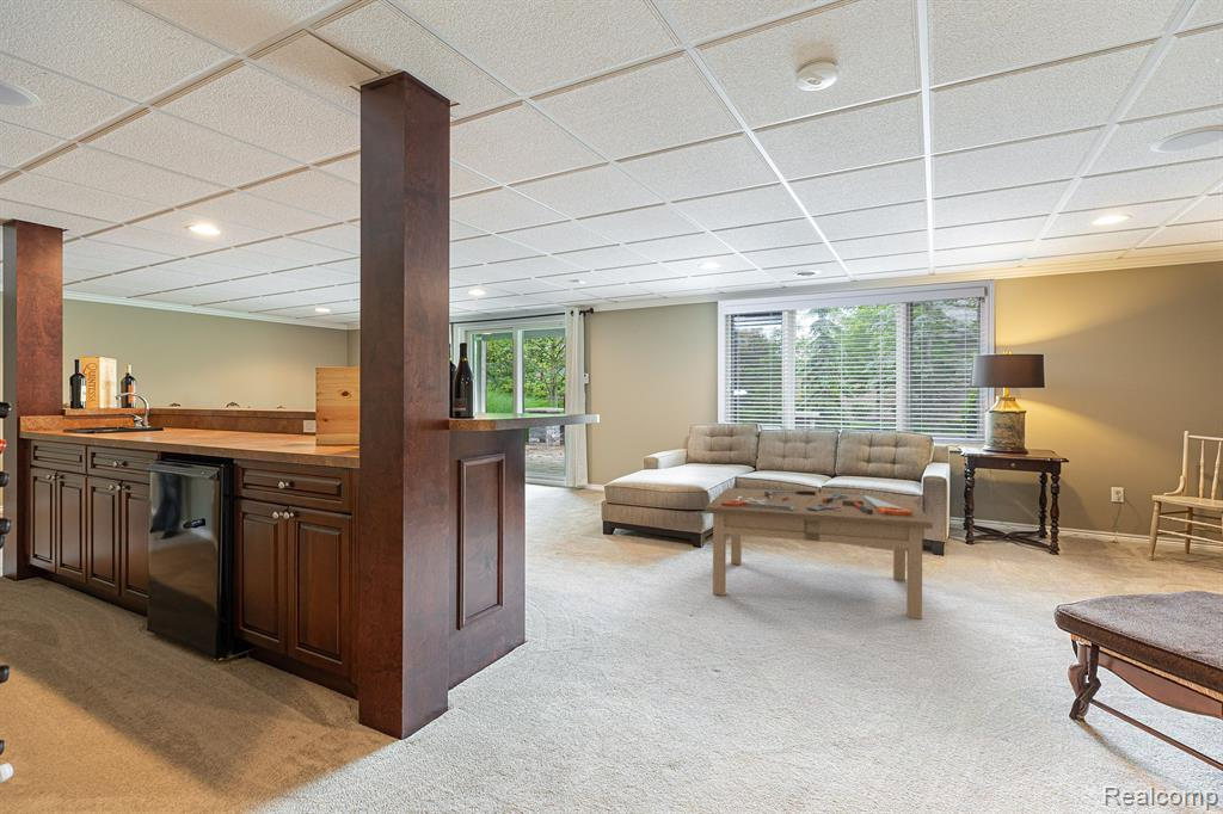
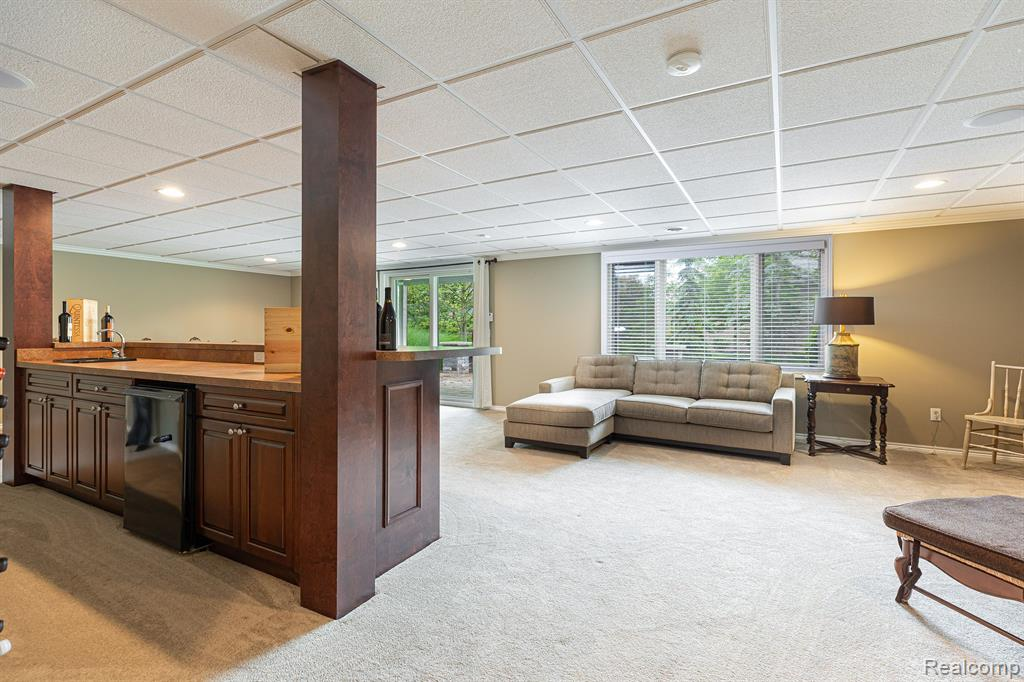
- coffee table [703,487,934,621]
